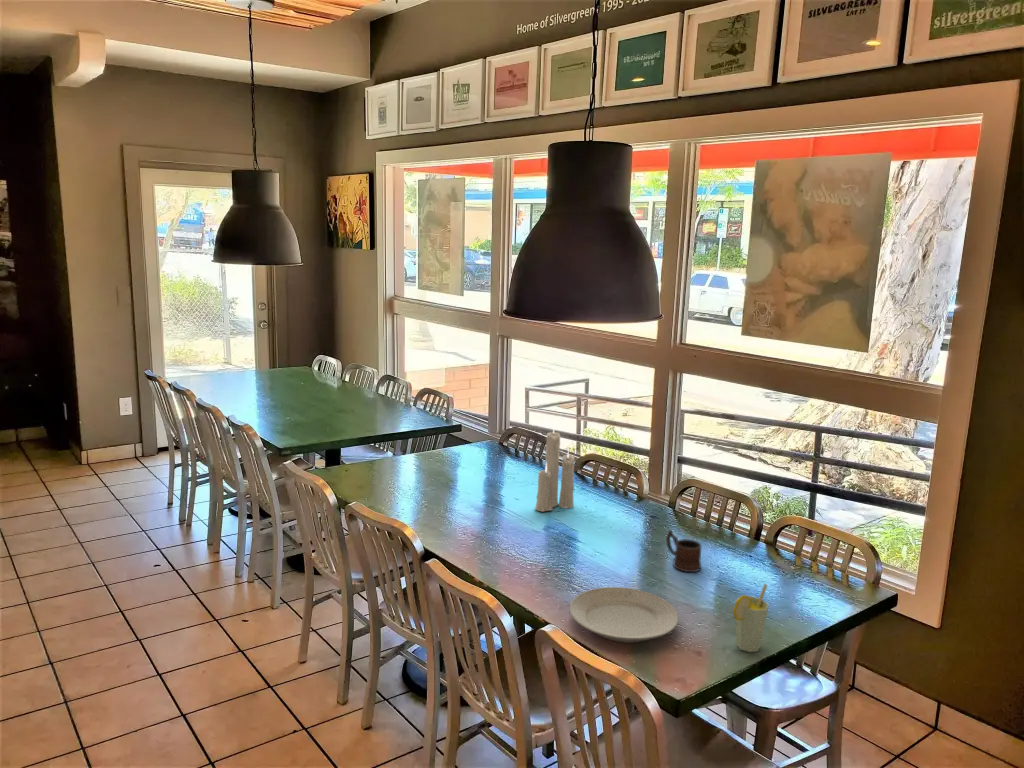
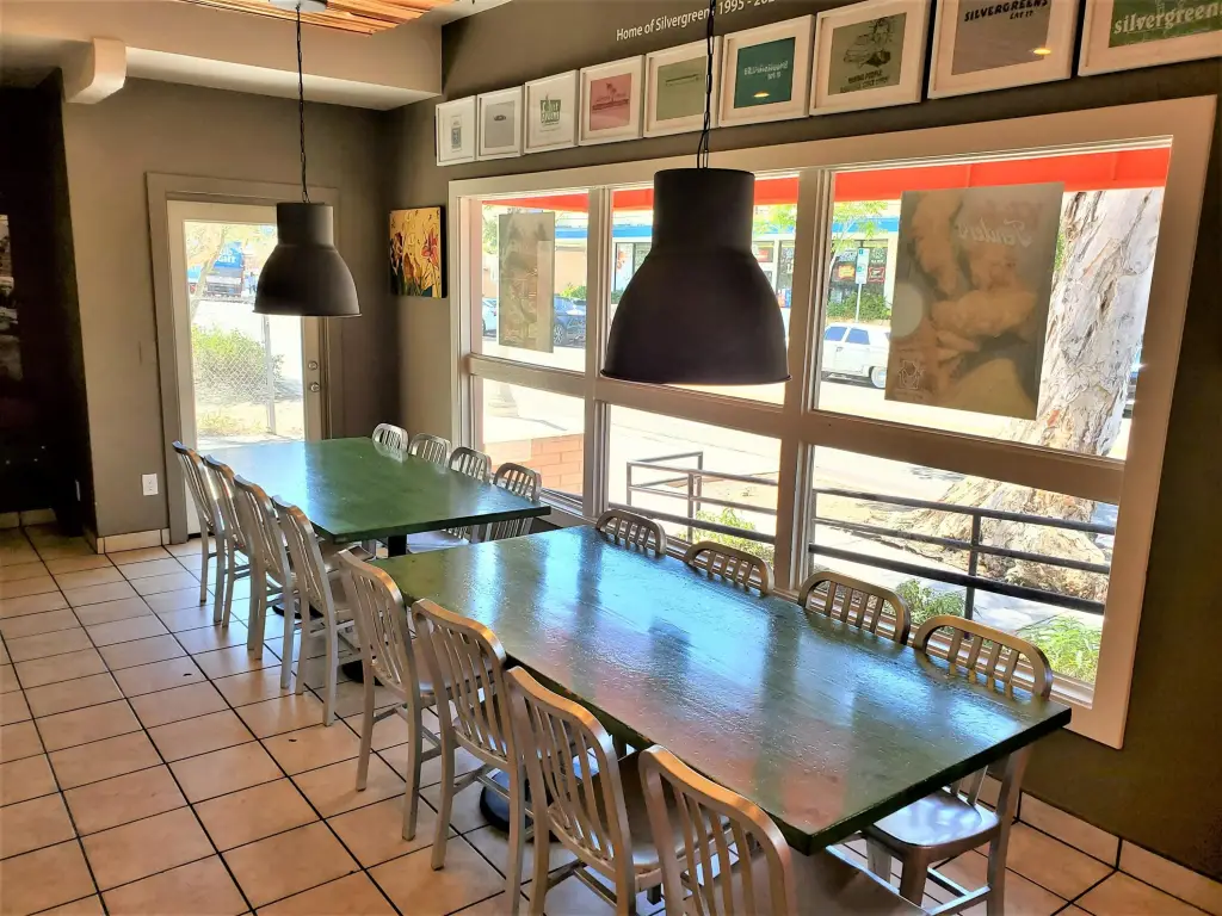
- candle [534,426,576,513]
- mug [665,529,702,573]
- cup [732,583,770,653]
- plate [568,586,679,643]
